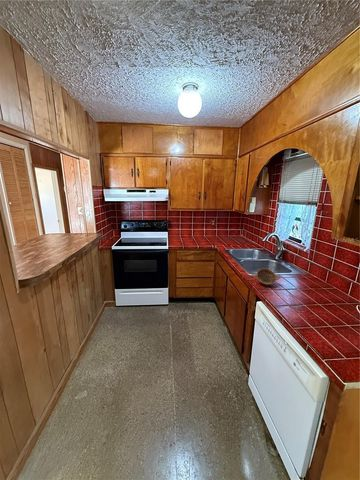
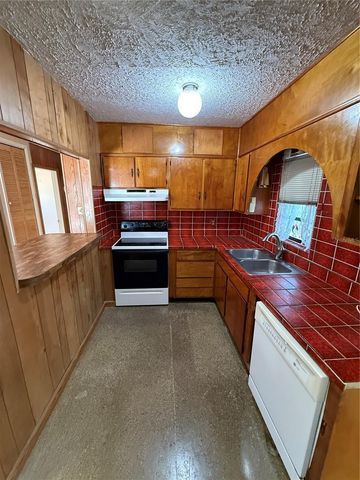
- bowl [252,267,281,286]
